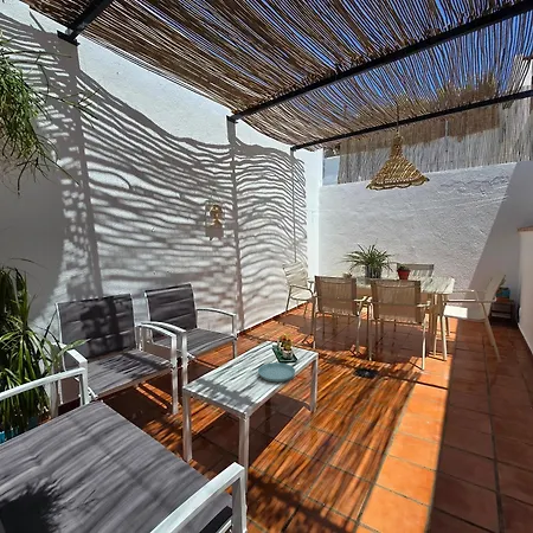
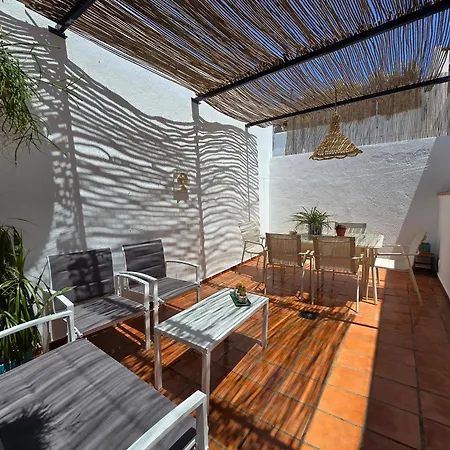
- saucer [257,361,296,383]
